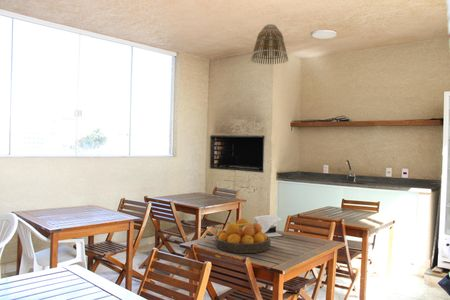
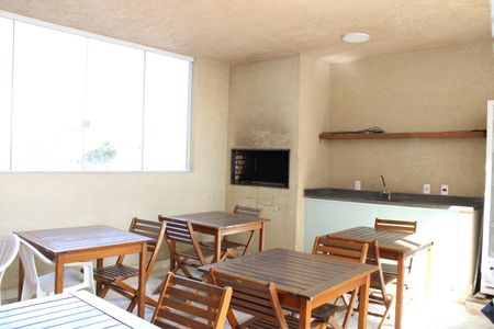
- fruit bowl [214,217,271,254]
- lamp shade [250,23,289,66]
- napkin holder [253,214,283,238]
